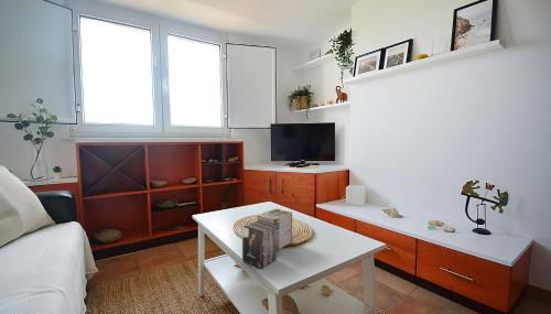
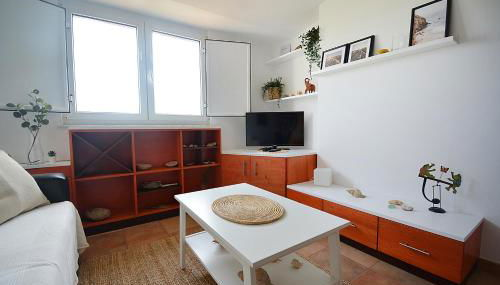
- magazine [241,207,293,270]
